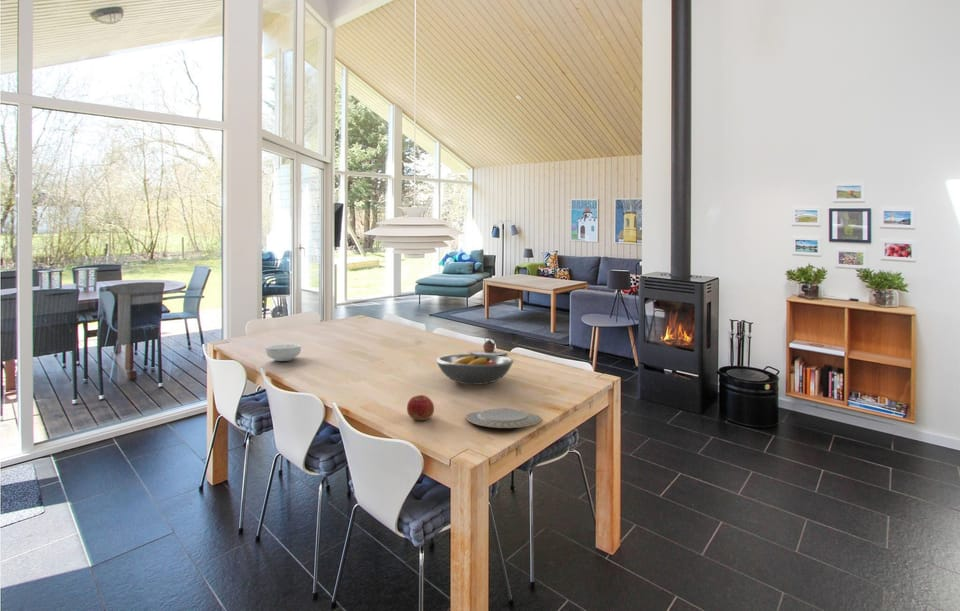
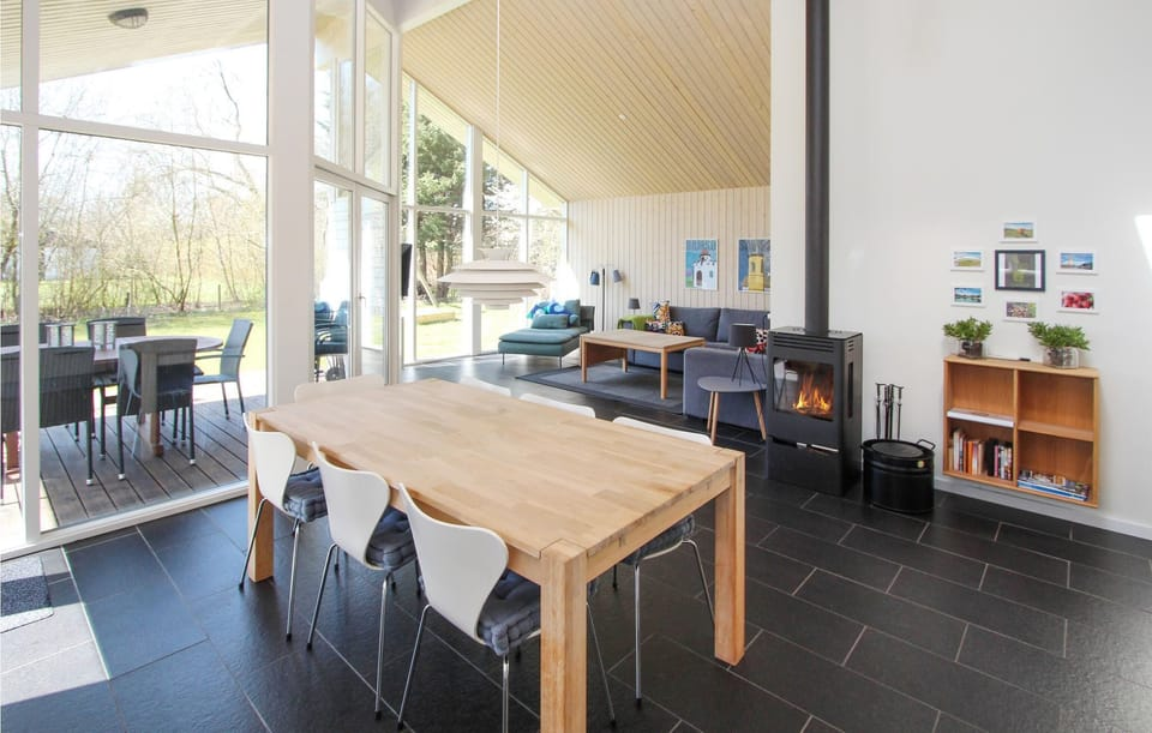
- teapot [469,335,508,356]
- cereal bowl [265,344,302,362]
- chinaware [465,408,542,429]
- apple [406,394,435,421]
- fruit bowl [435,353,515,386]
